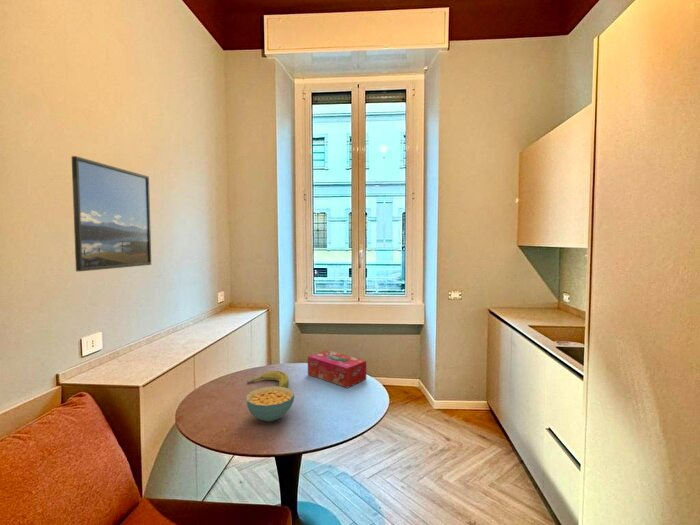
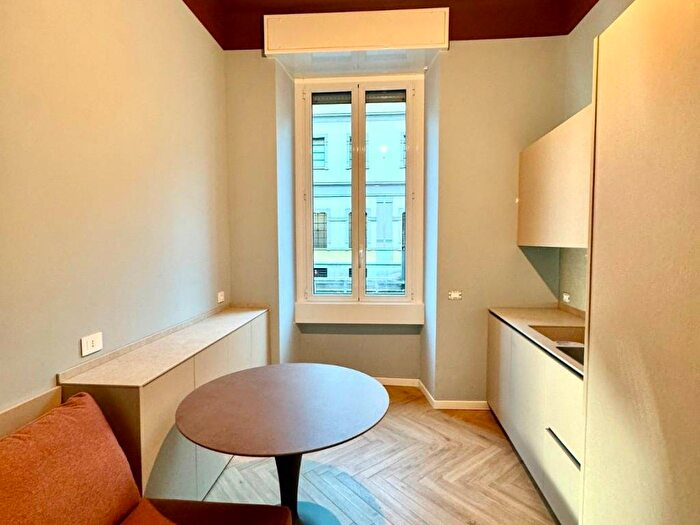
- tissue box [307,349,367,389]
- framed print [71,155,152,272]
- cereal bowl [245,385,295,422]
- banana [246,370,290,388]
